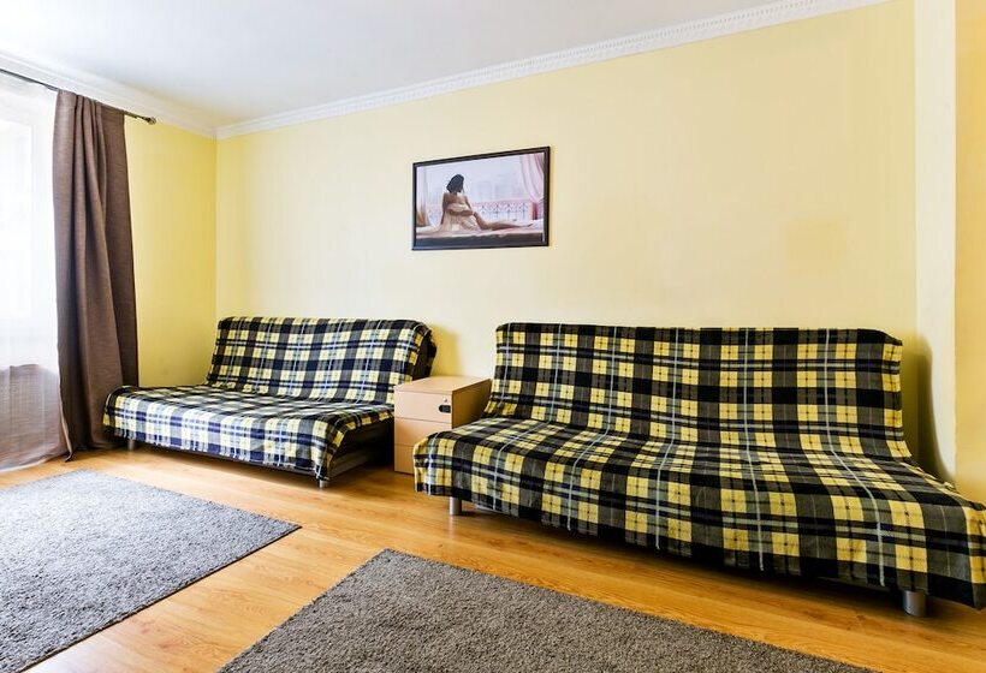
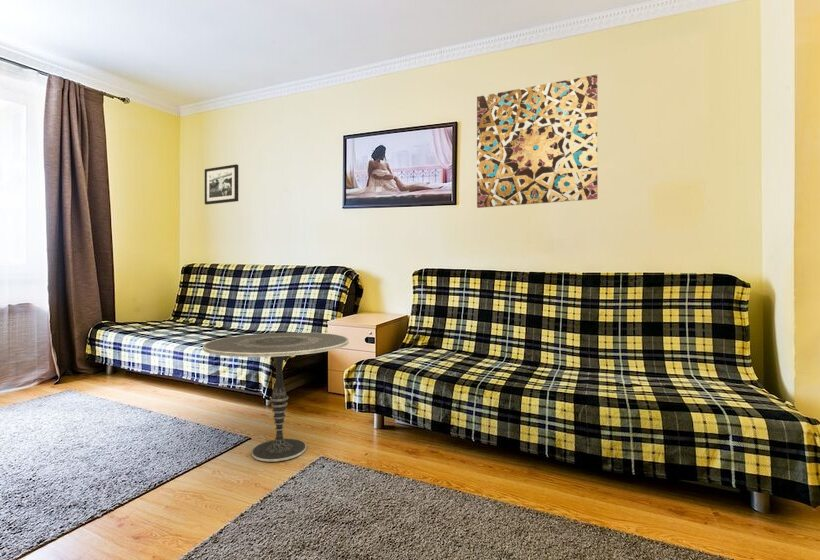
+ wall art [476,74,599,209]
+ picture frame [204,163,239,205]
+ side table [202,332,350,463]
